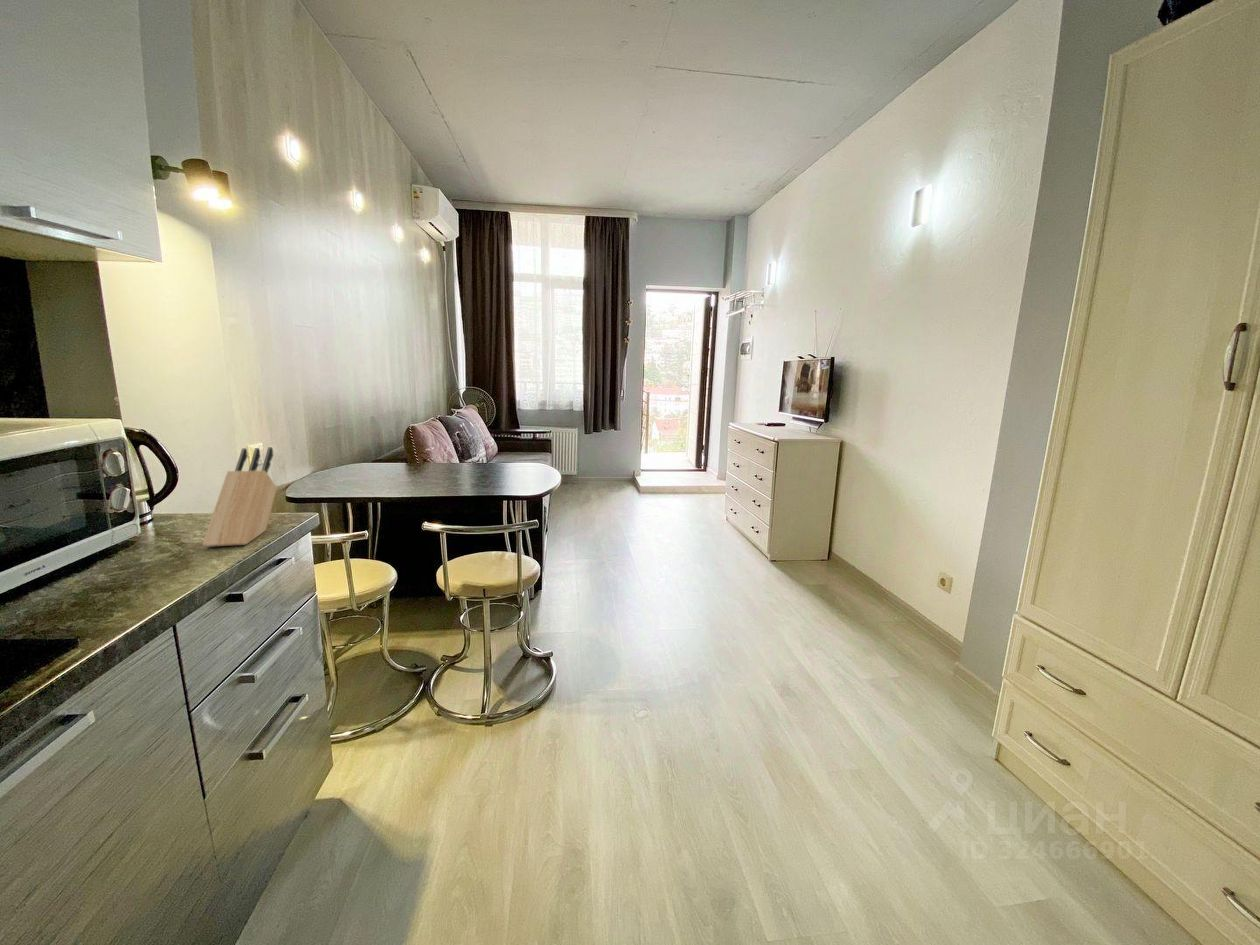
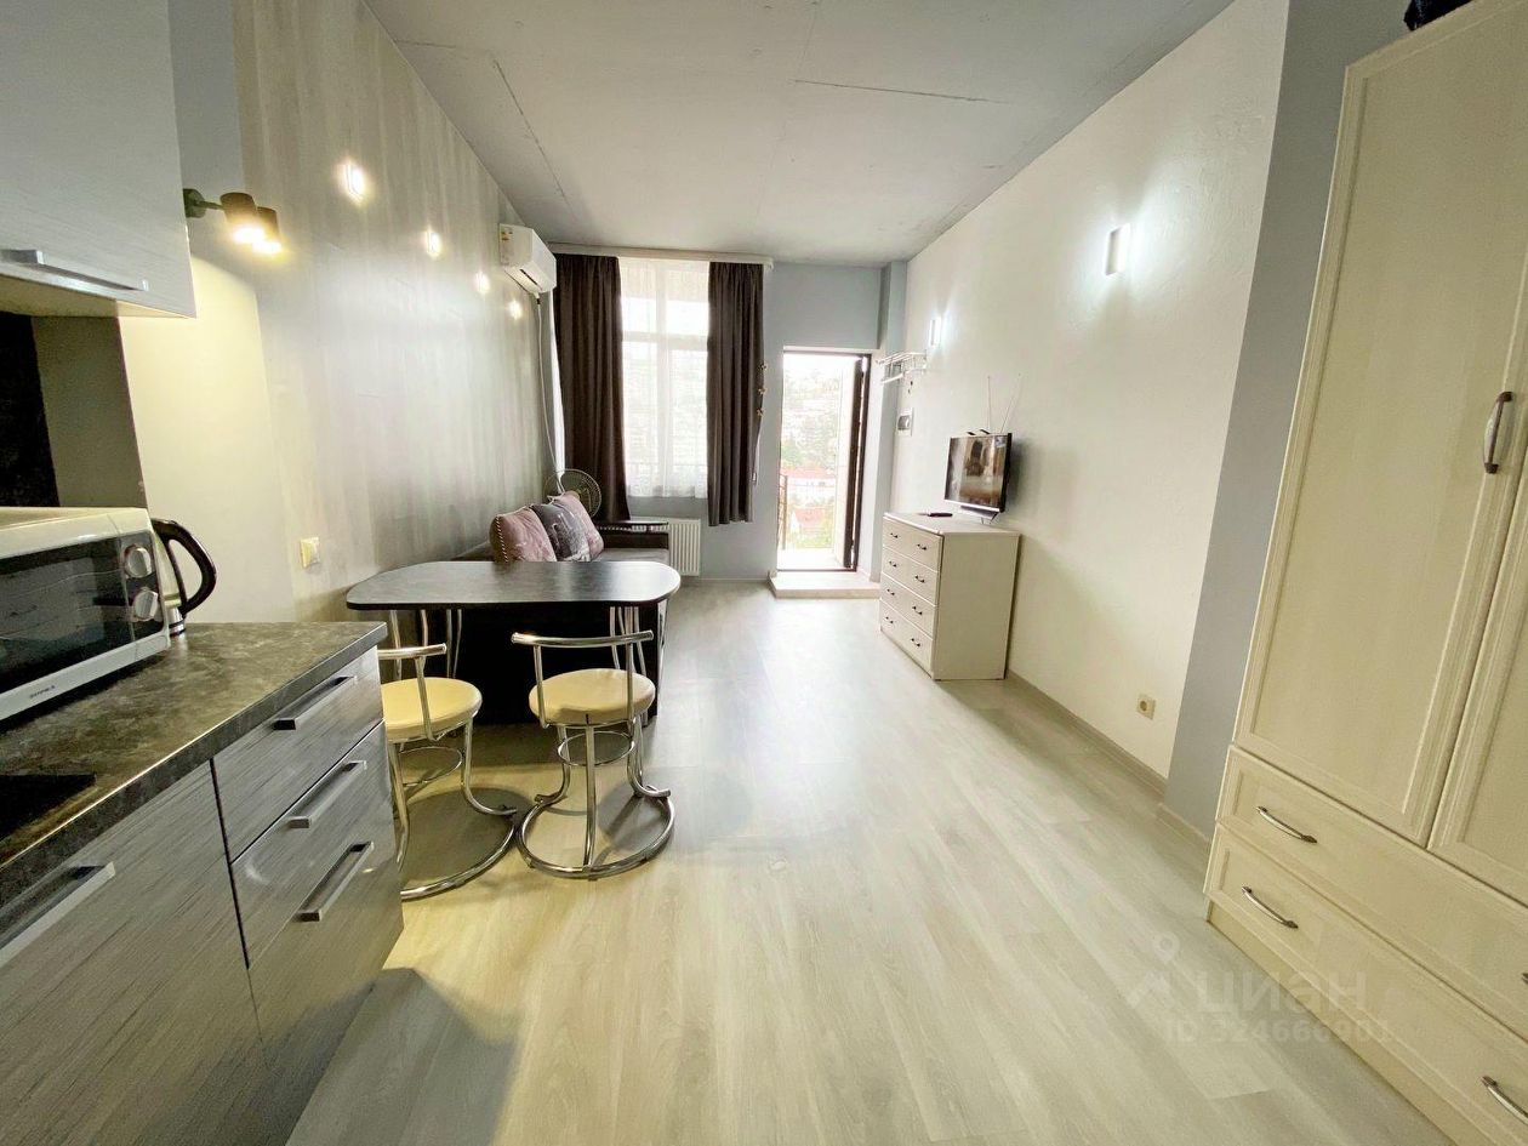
- knife block [201,446,278,548]
